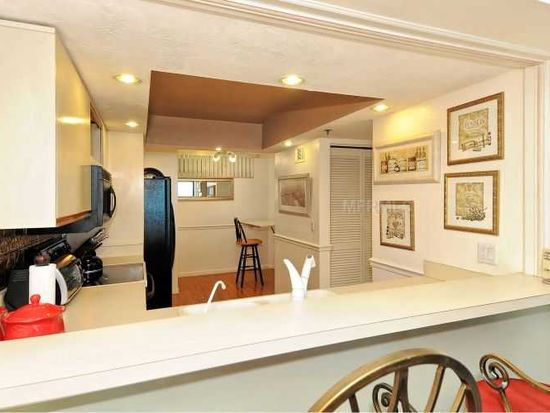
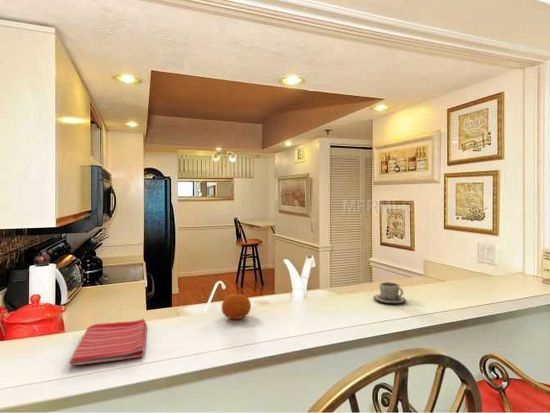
+ fruit [220,292,252,320]
+ dish towel [69,318,148,367]
+ cup [372,281,407,304]
